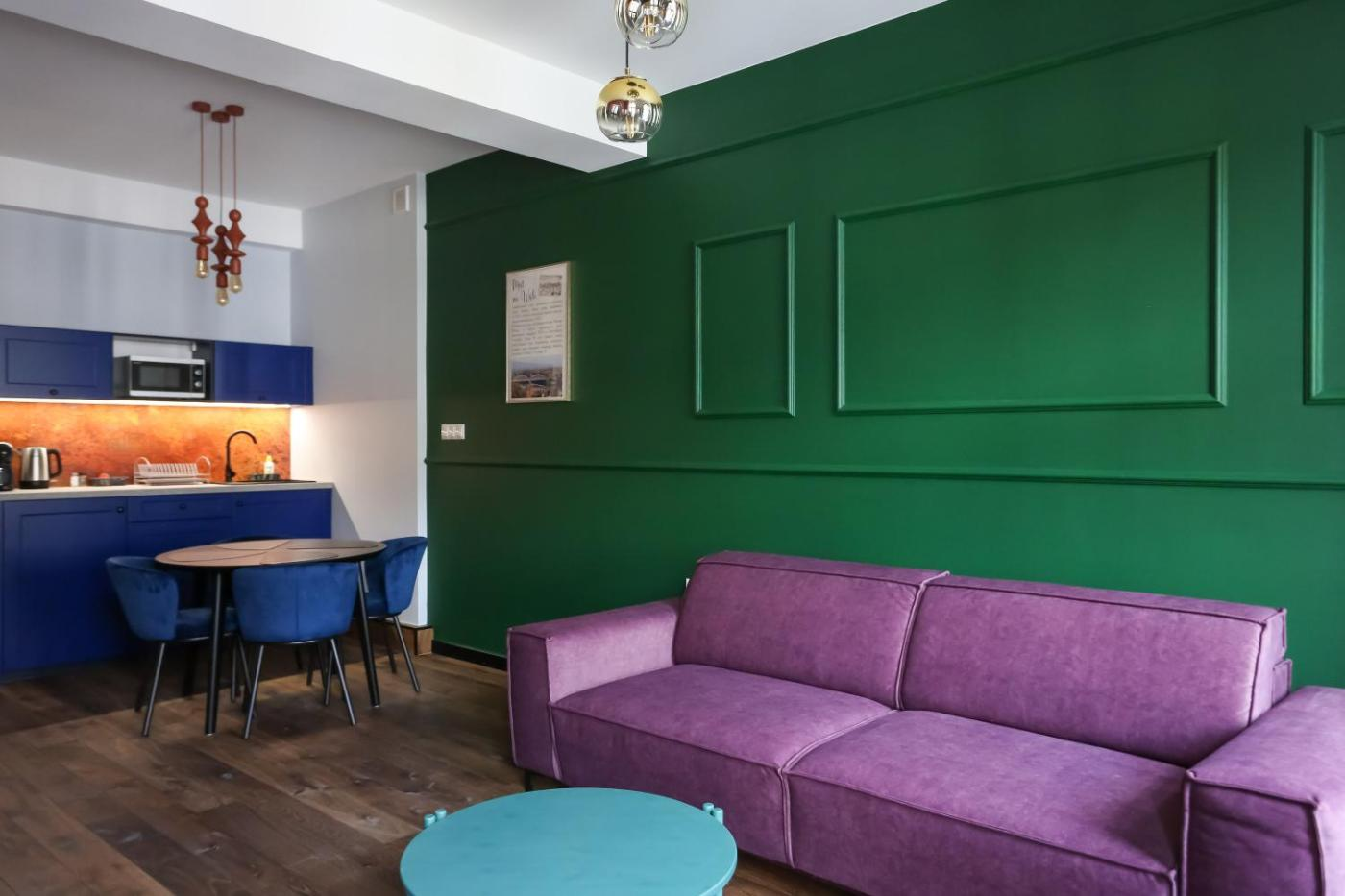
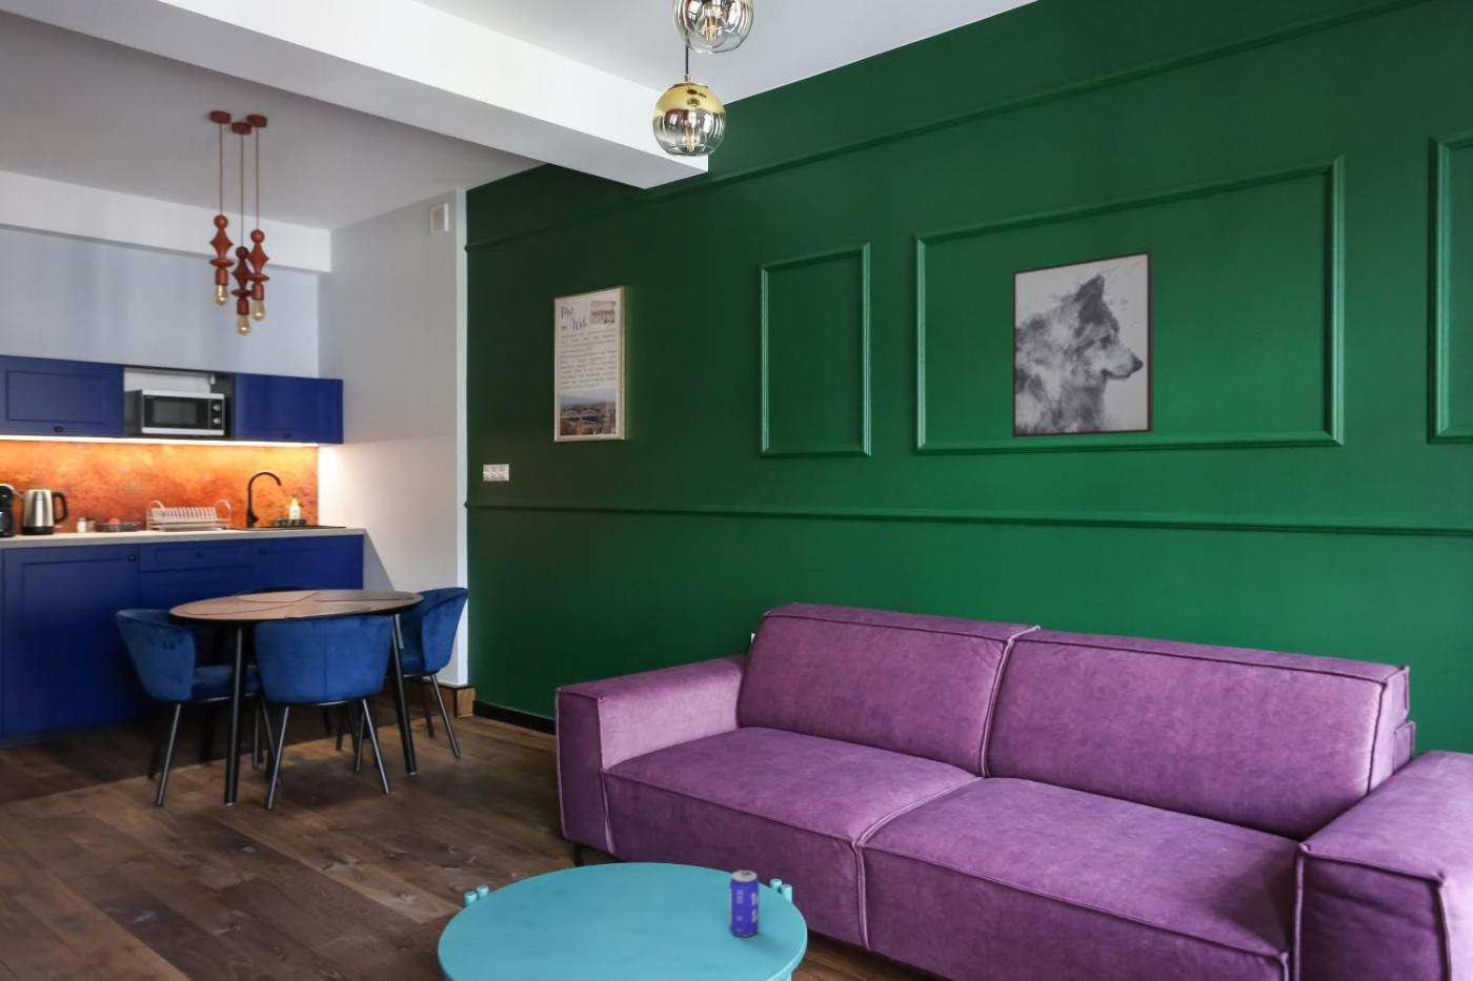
+ wall art [1011,250,1154,438]
+ beer can [728,868,760,938]
